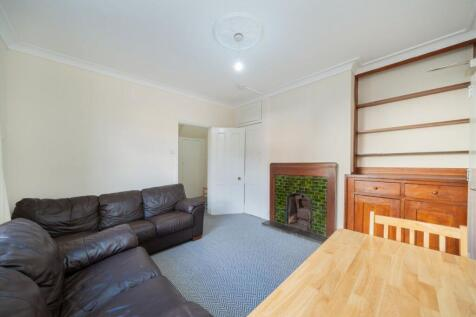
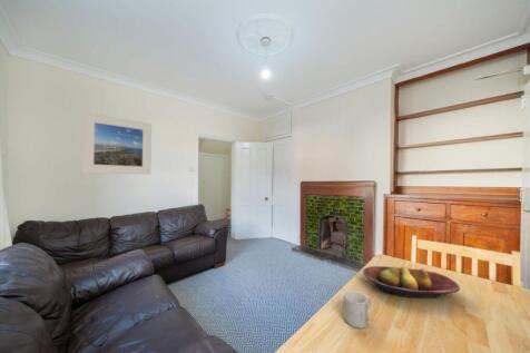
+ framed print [81,111,153,175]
+ fruit bowl [362,265,461,300]
+ mug [343,290,373,330]
